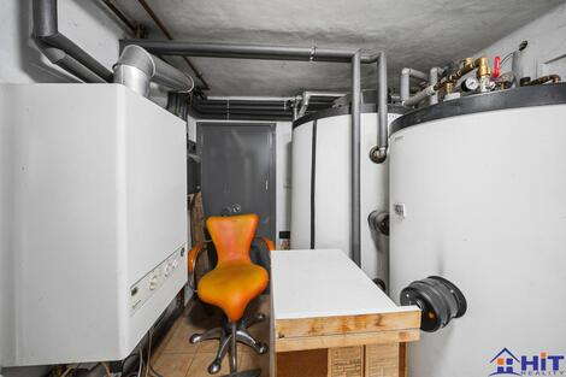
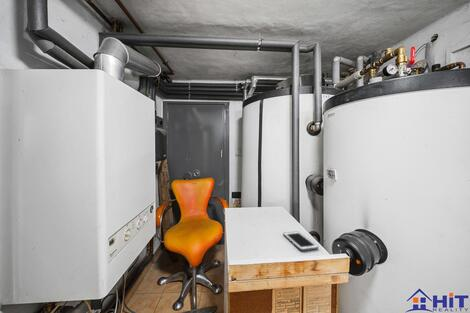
+ cell phone [282,230,319,252]
